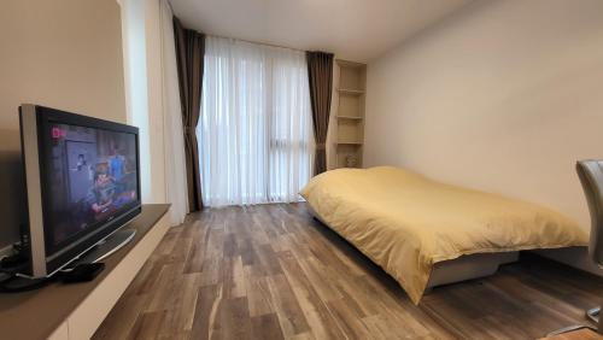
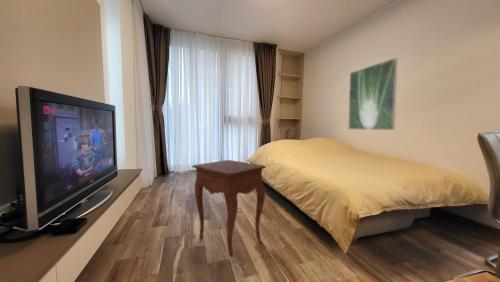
+ side table [191,159,267,258]
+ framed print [347,57,399,131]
